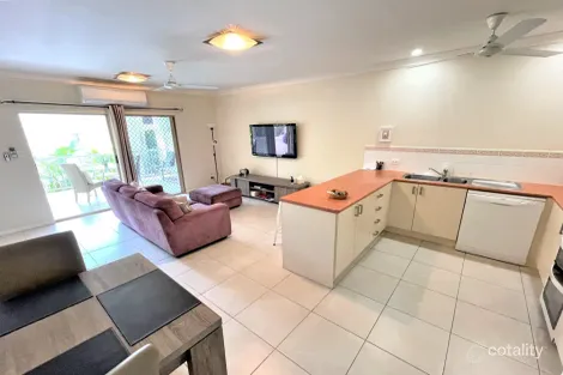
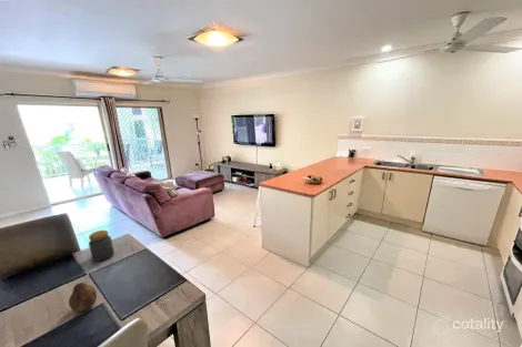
+ fruit [68,282,98,313]
+ jar [88,229,116,263]
